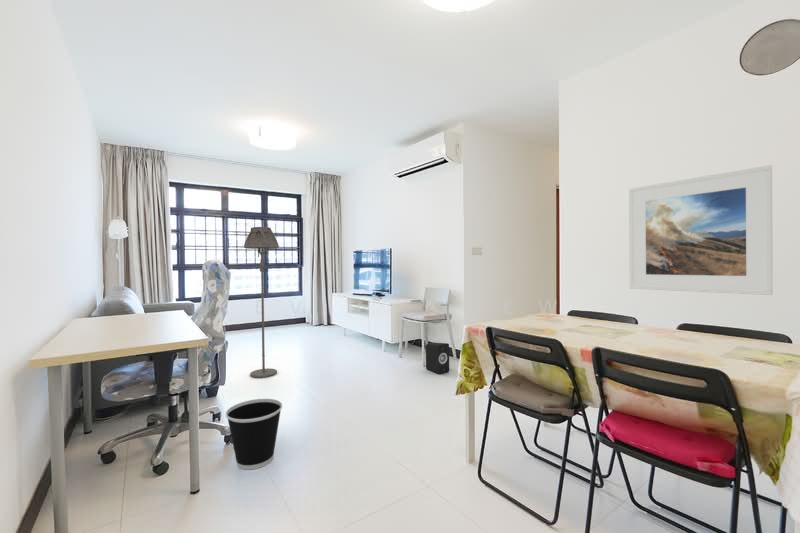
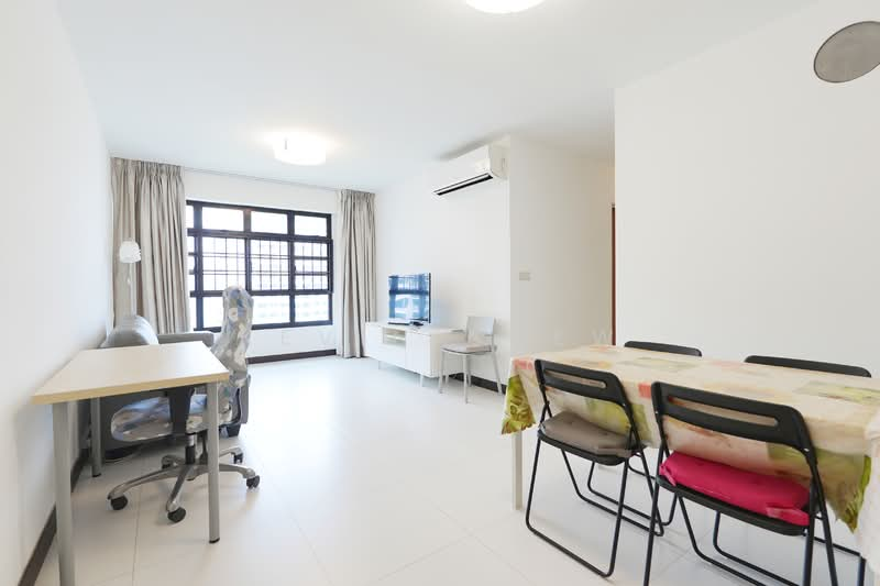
- wastebasket [225,398,283,471]
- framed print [628,164,774,296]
- speaker [425,342,450,375]
- floor lamp [243,226,280,379]
